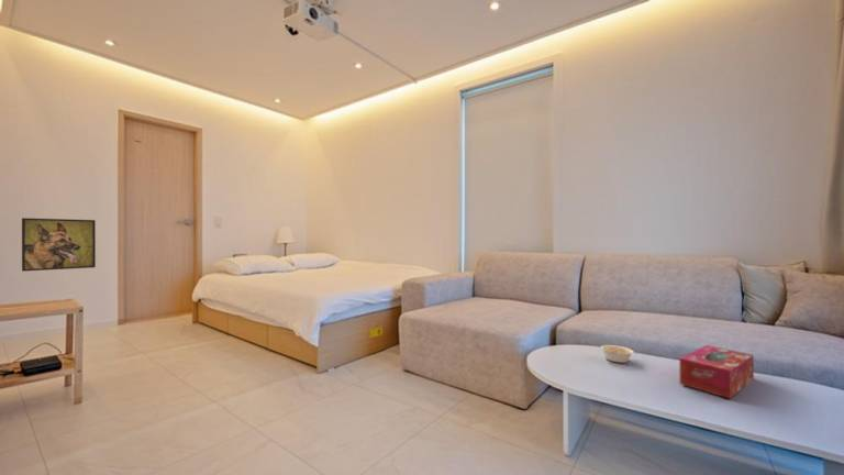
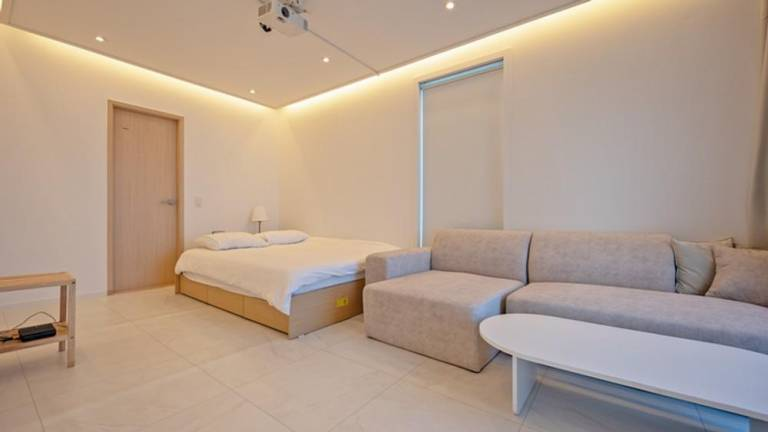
- tissue box [679,344,755,399]
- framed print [21,217,97,273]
- legume [599,344,636,364]
